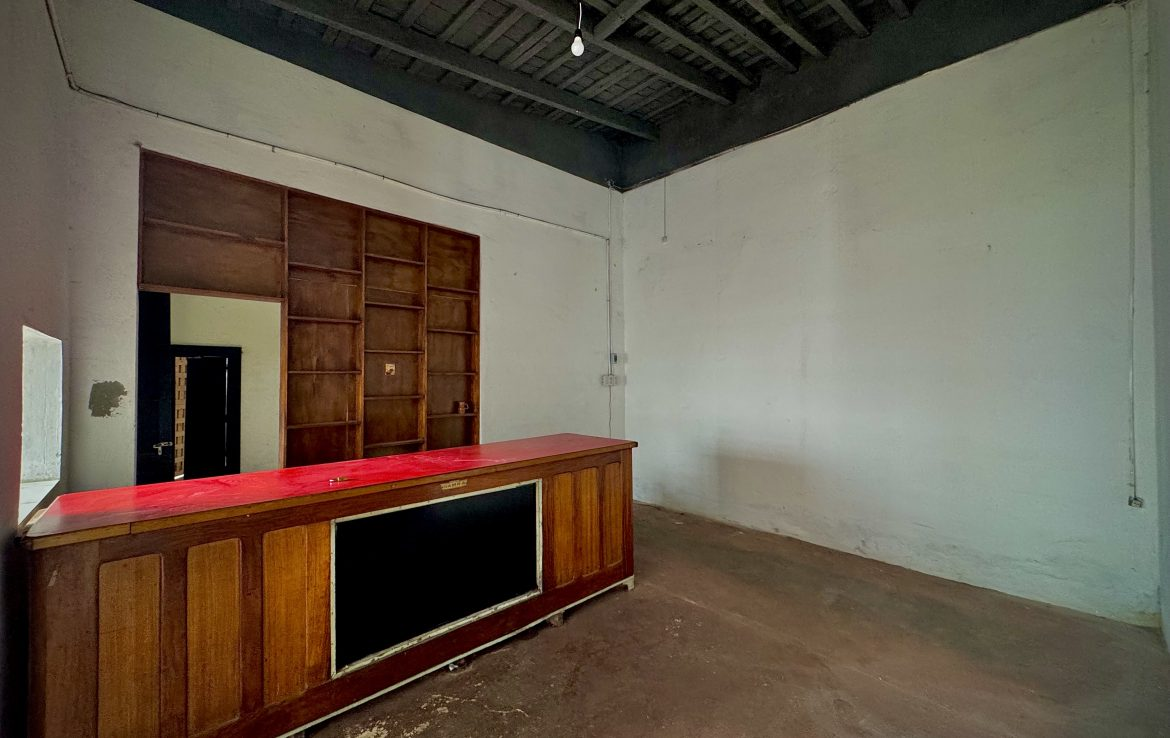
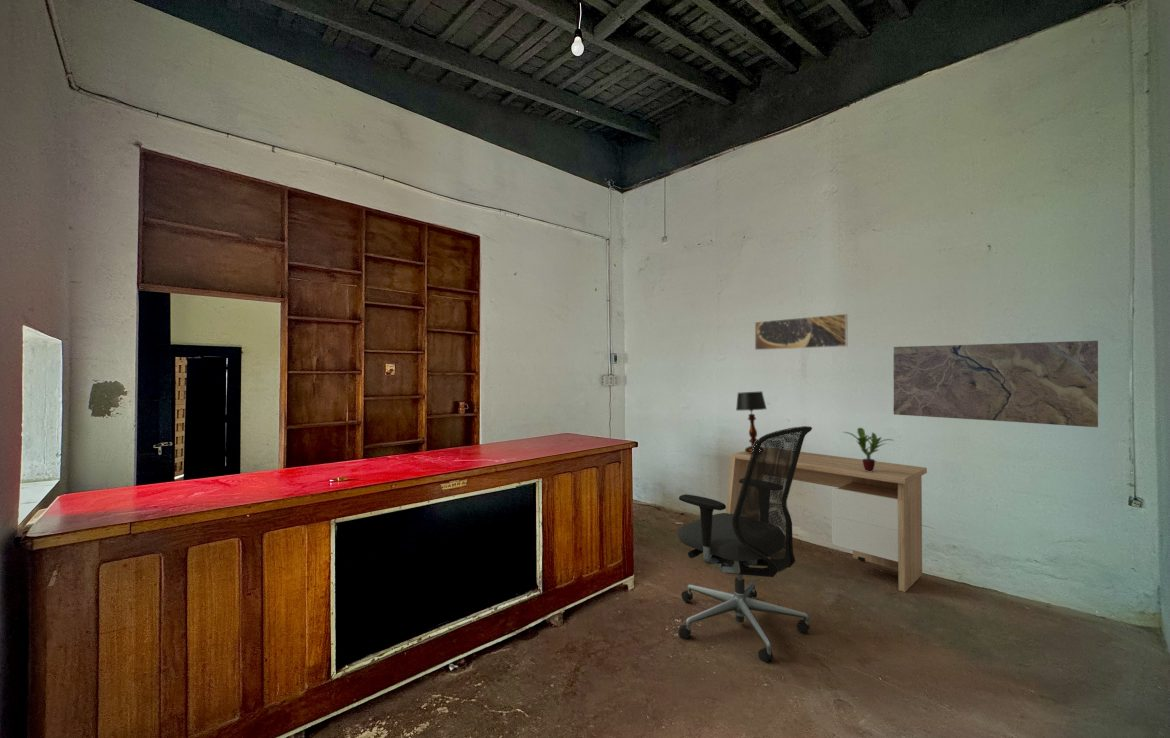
+ table lamp [735,390,768,453]
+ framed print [754,313,848,351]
+ desk [725,447,928,593]
+ potted plant [843,427,893,472]
+ map [893,340,1099,428]
+ office chair [677,425,813,664]
